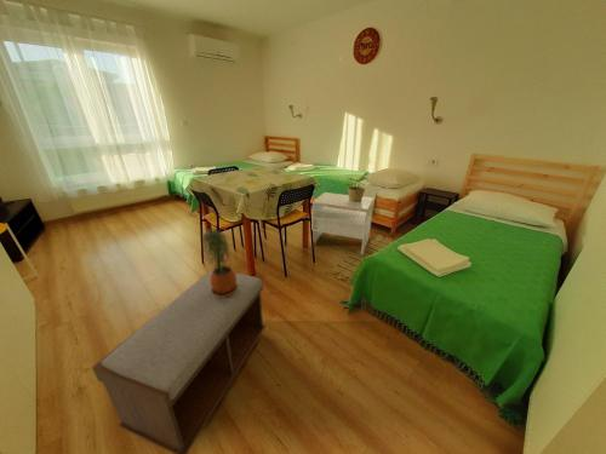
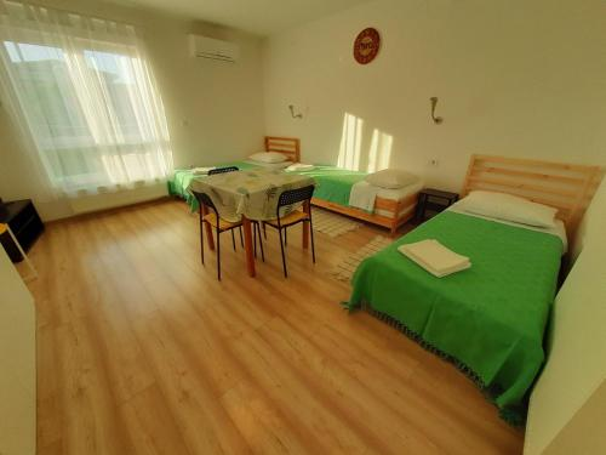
- nightstand [310,191,375,255]
- potted plant [201,228,238,297]
- bench [91,268,267,454]
- potted plant [345,171,371,202]
